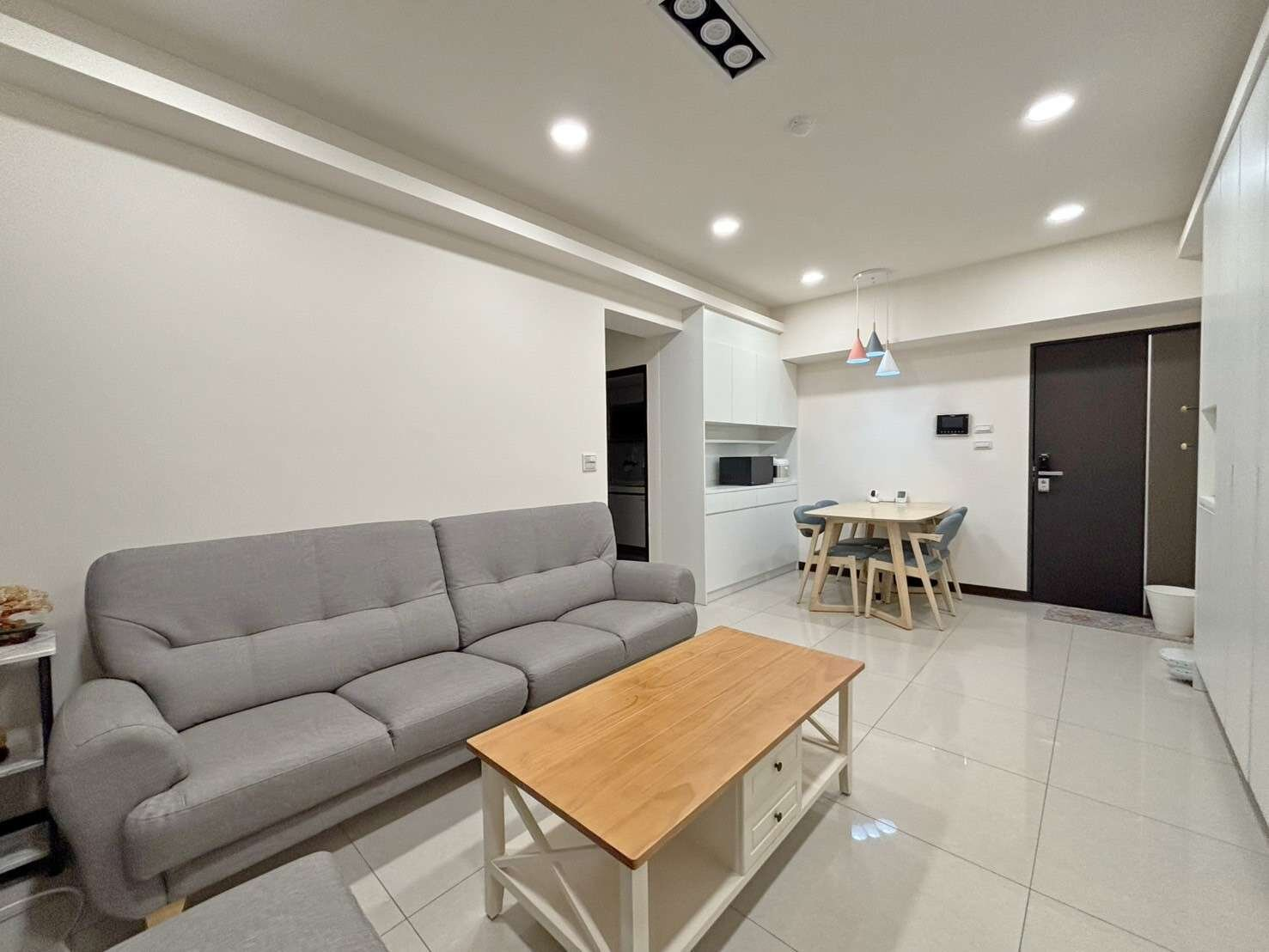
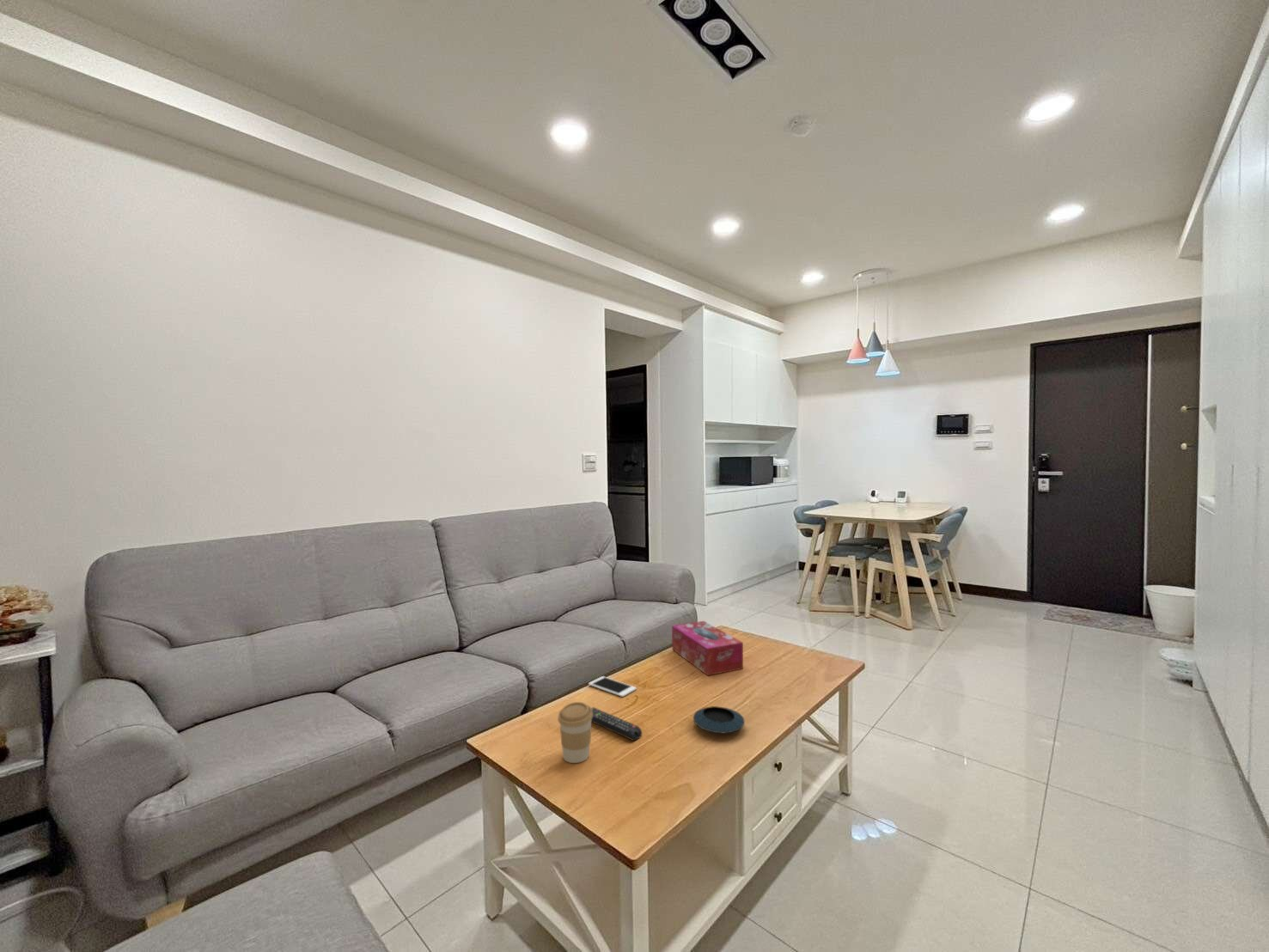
+ cell phone [588,675,638,698]
+ coffee cup [557,701,593,764]
+ remote control [591,706,643,741]
+ saucer [692,705,745,734]
+ tissue box [671,620,744,676]
